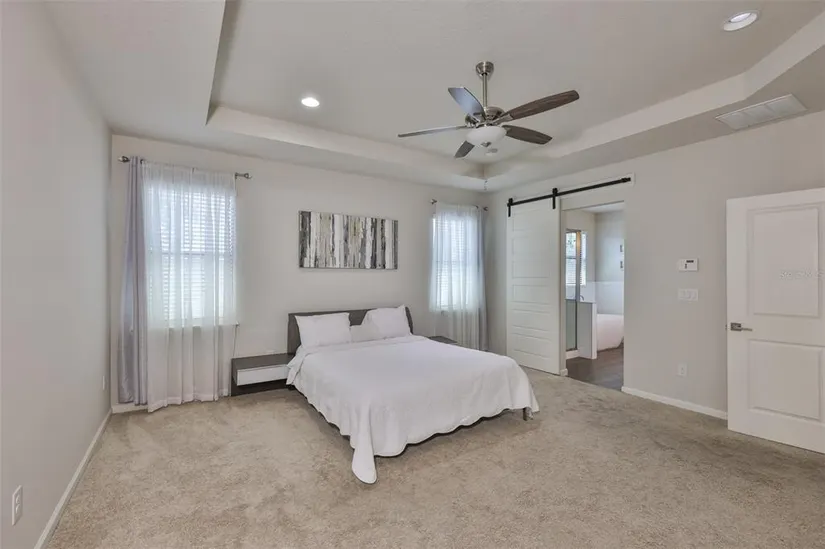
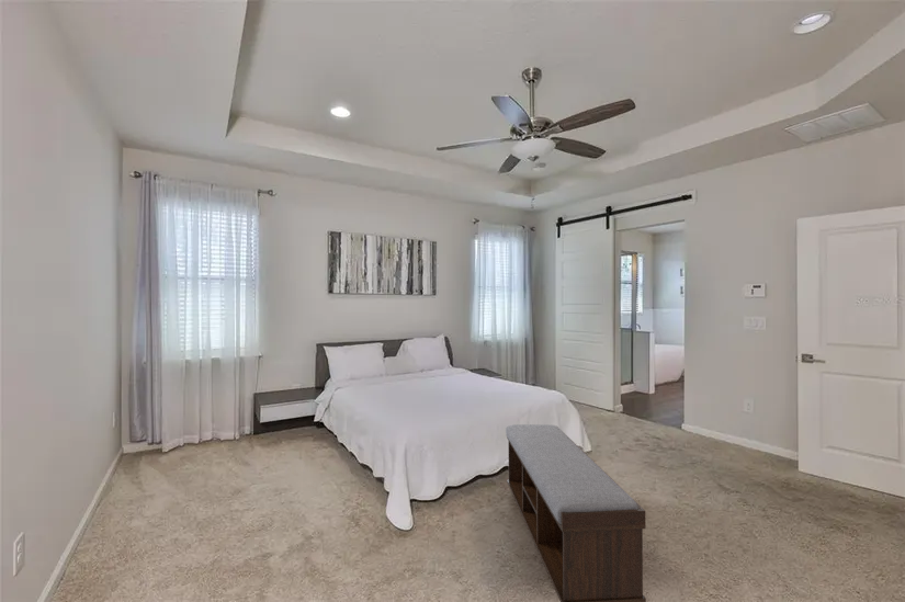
+ bench [505,423,647,602]
